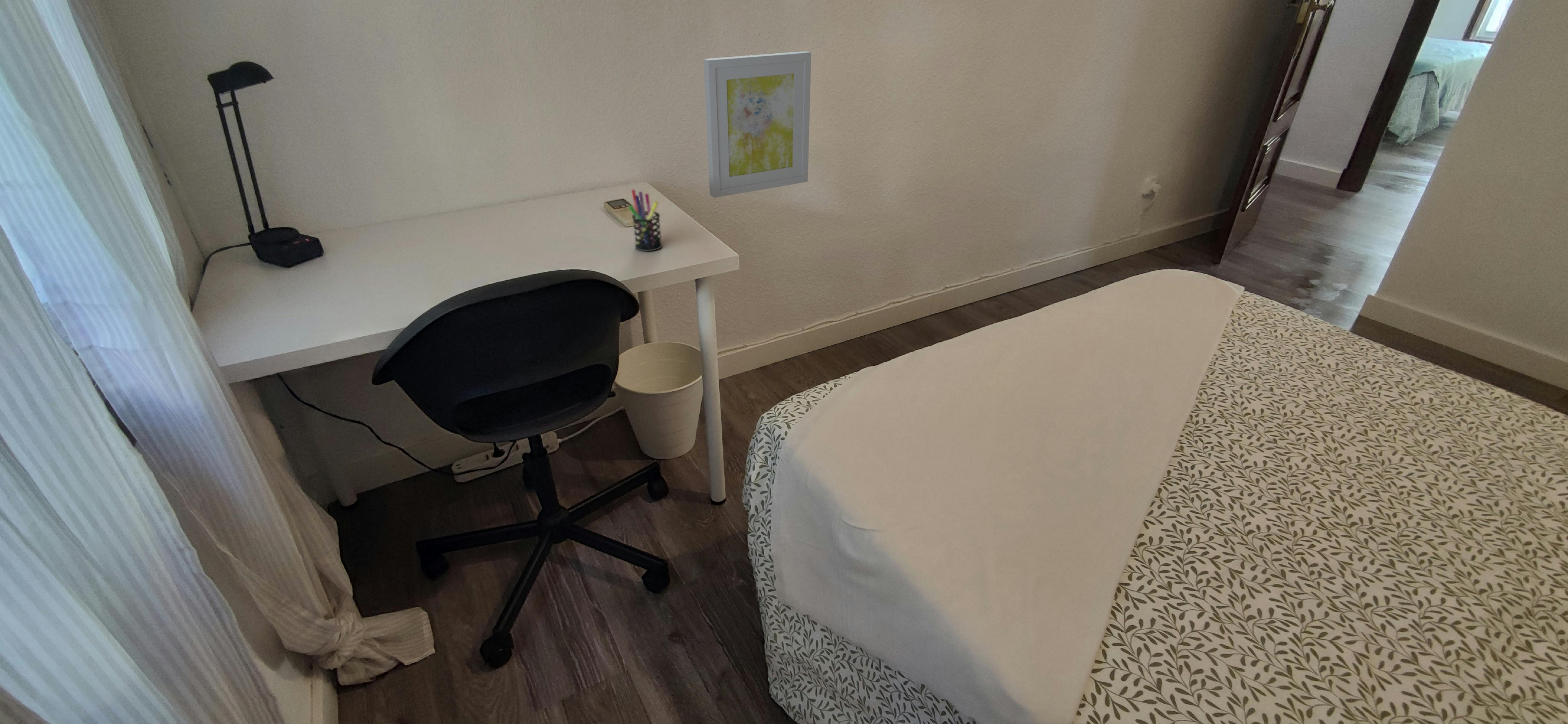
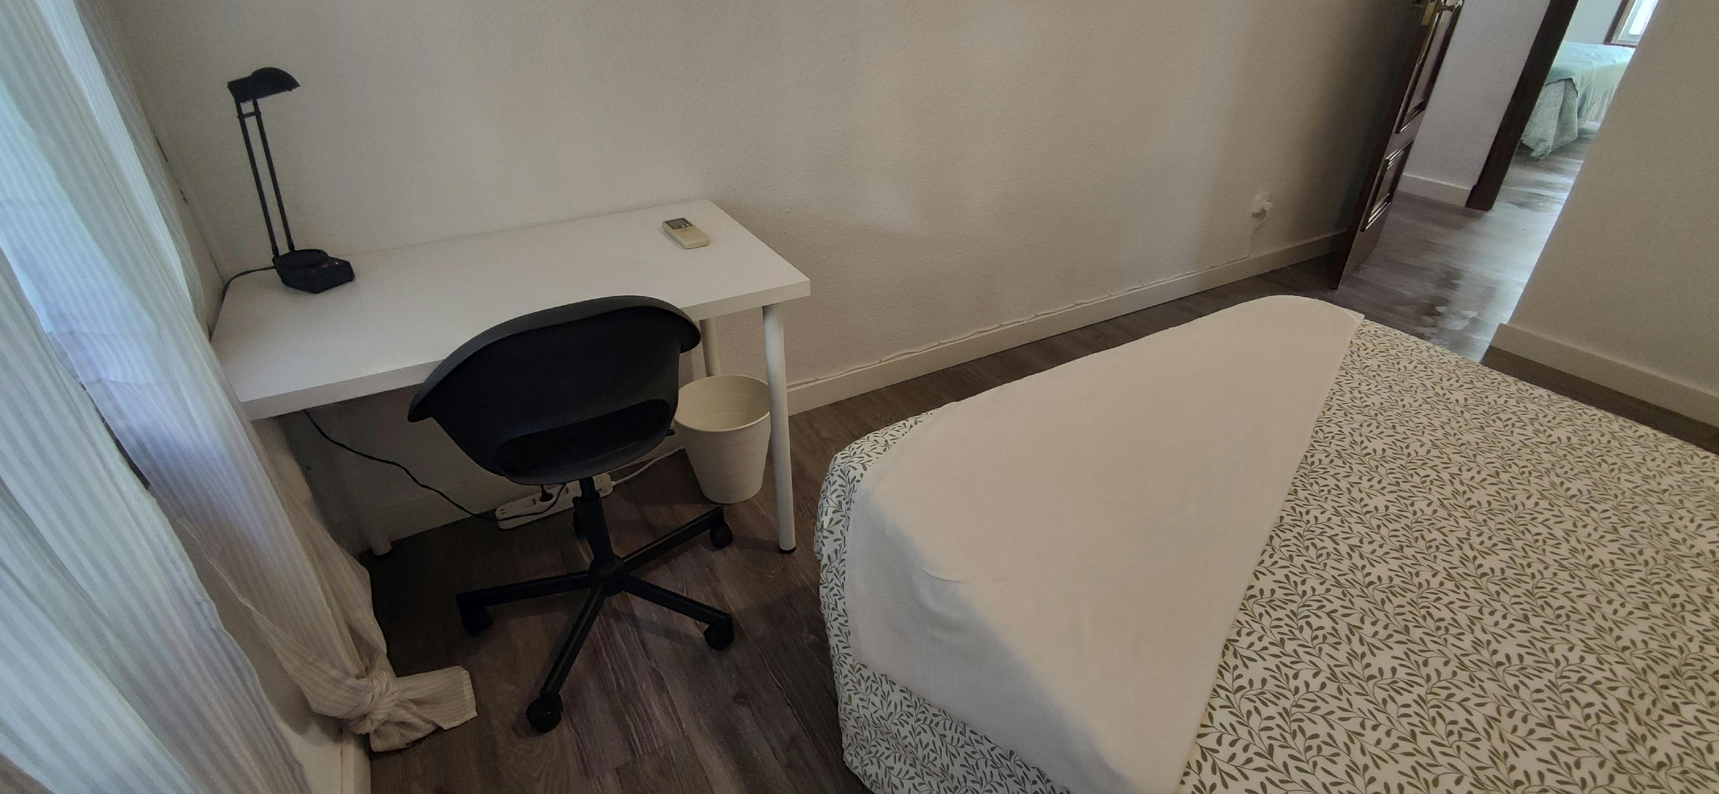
- pen holder [628,189,663,252]
- wall art [703,51,812,198]
